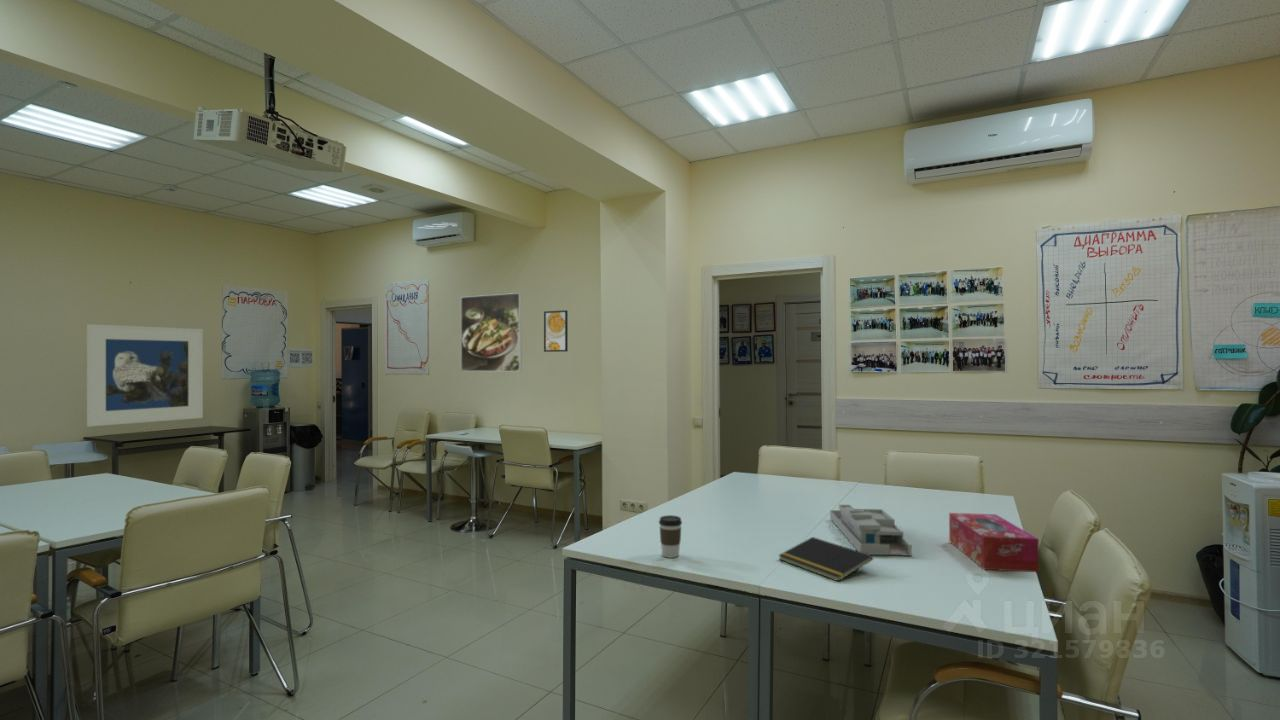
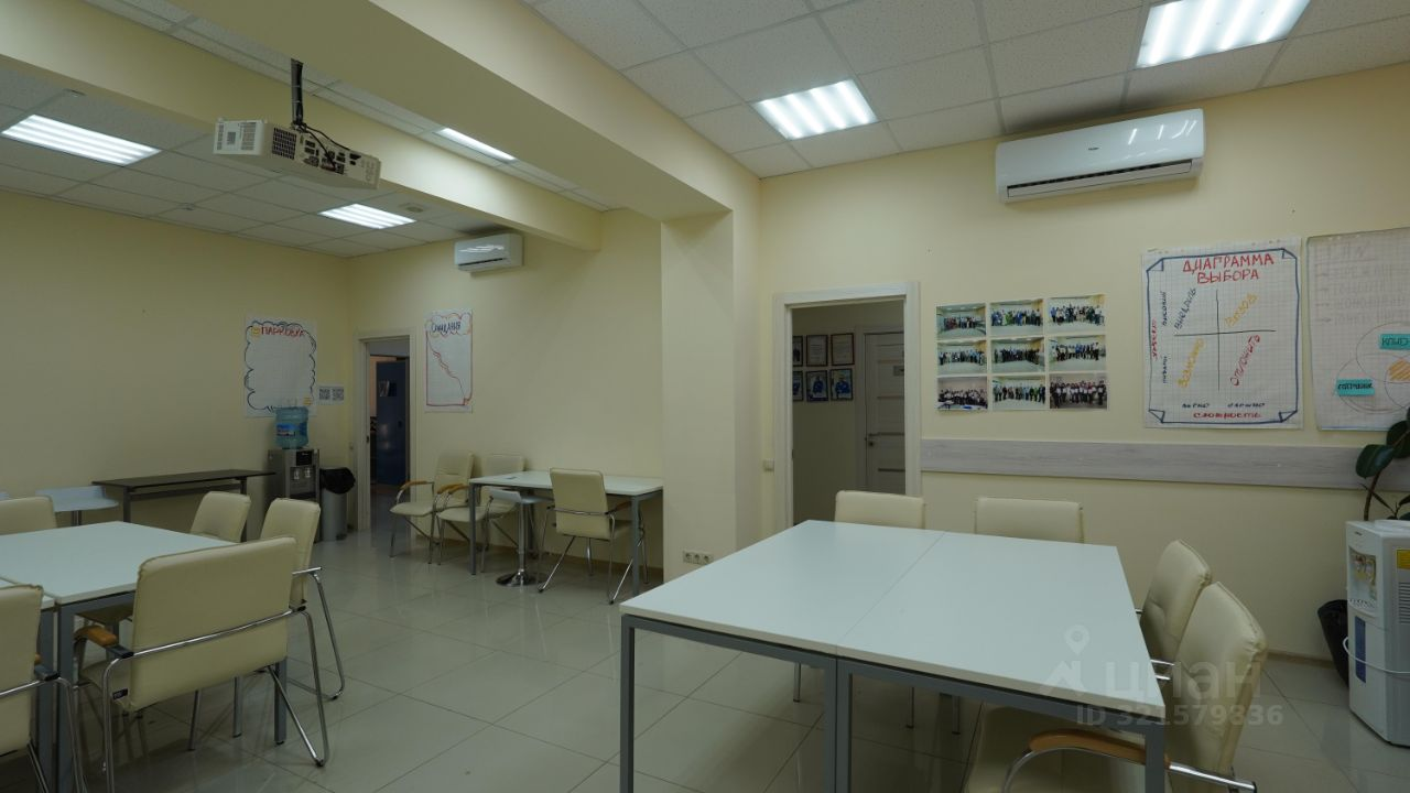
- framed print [460,292,522,372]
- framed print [543,309,569,353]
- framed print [86,323,204,428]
- tissue box [948,512,1040,573]
- desk organizer [829,504,913,557]
- coffee cup [658,514,683,559]
- notepad [777,536,874,582]
